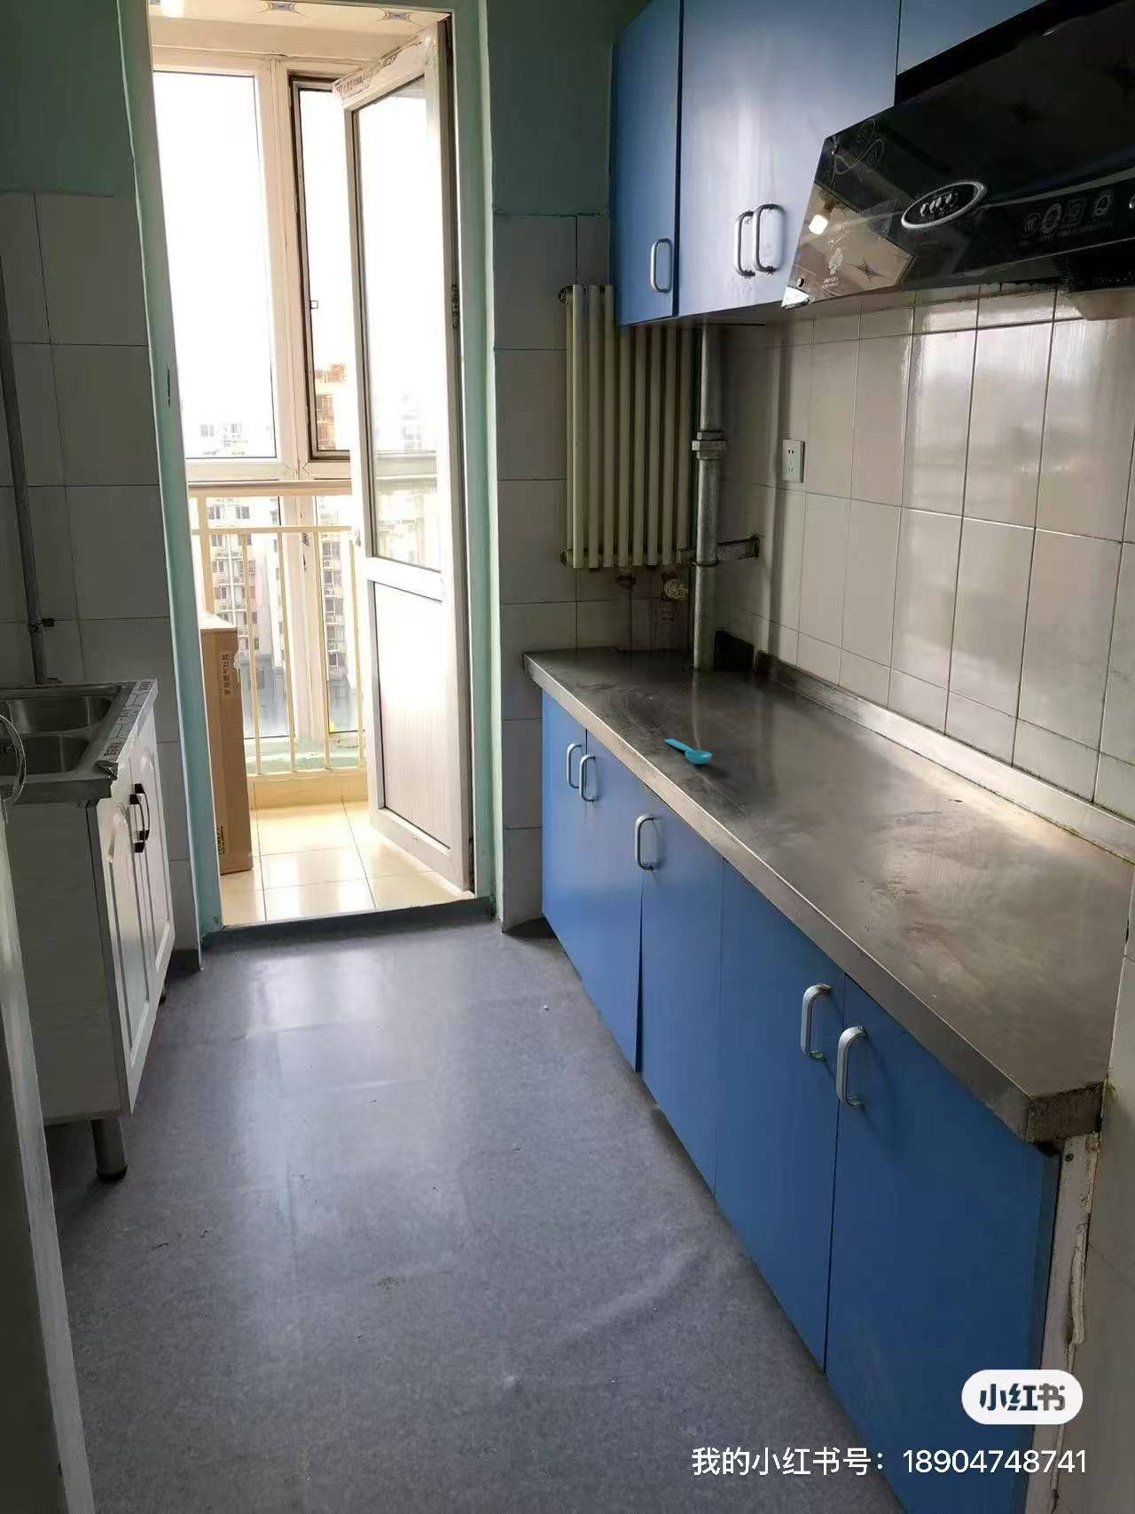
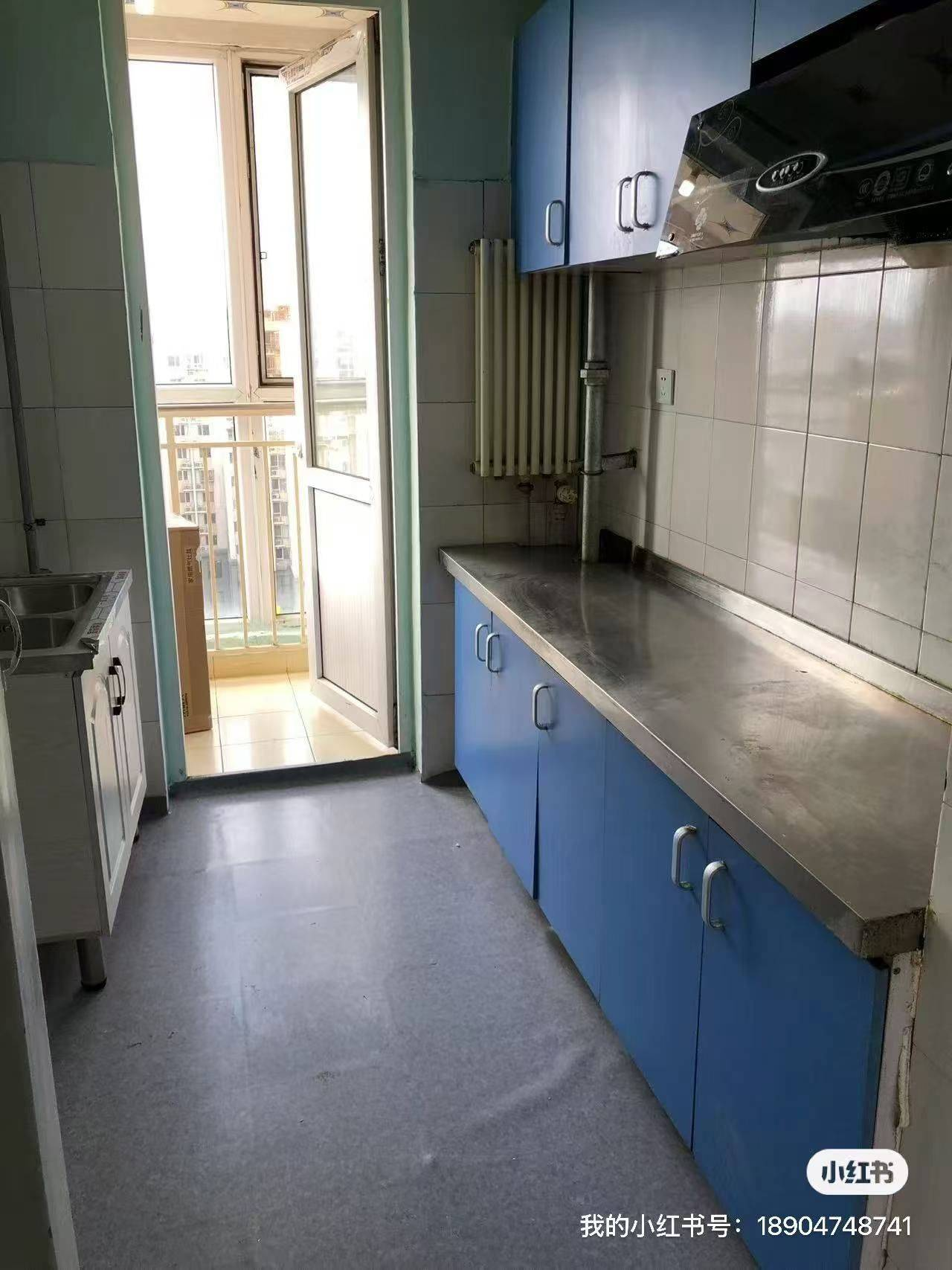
- spoon [663,738,713,764]
